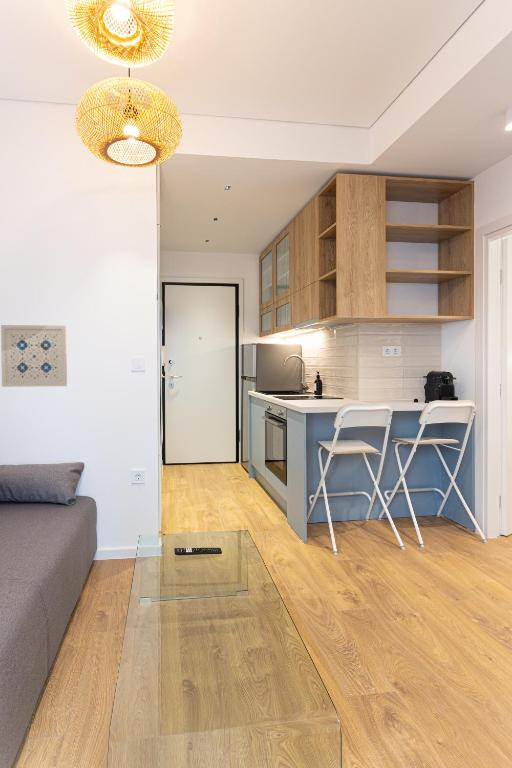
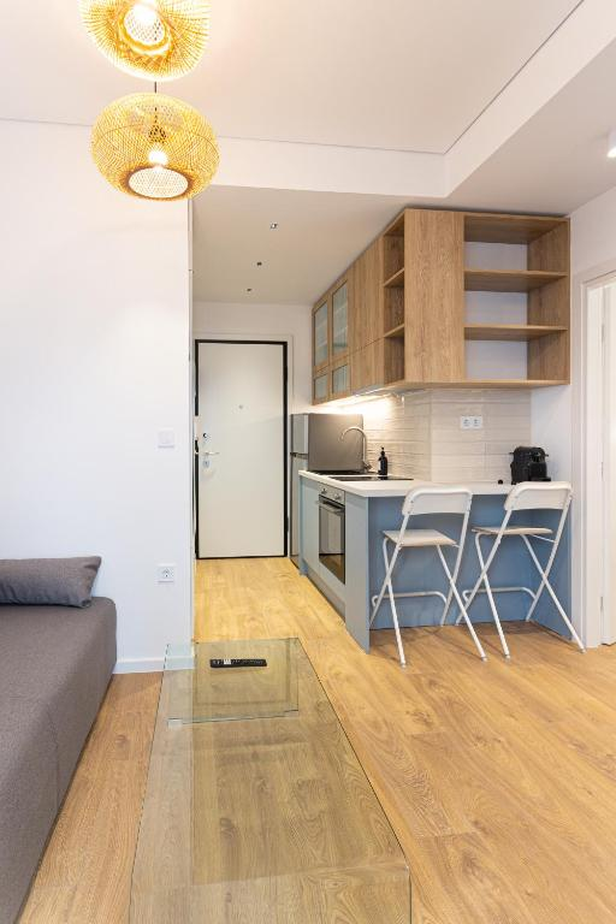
- wall art [0,324,68,388]
